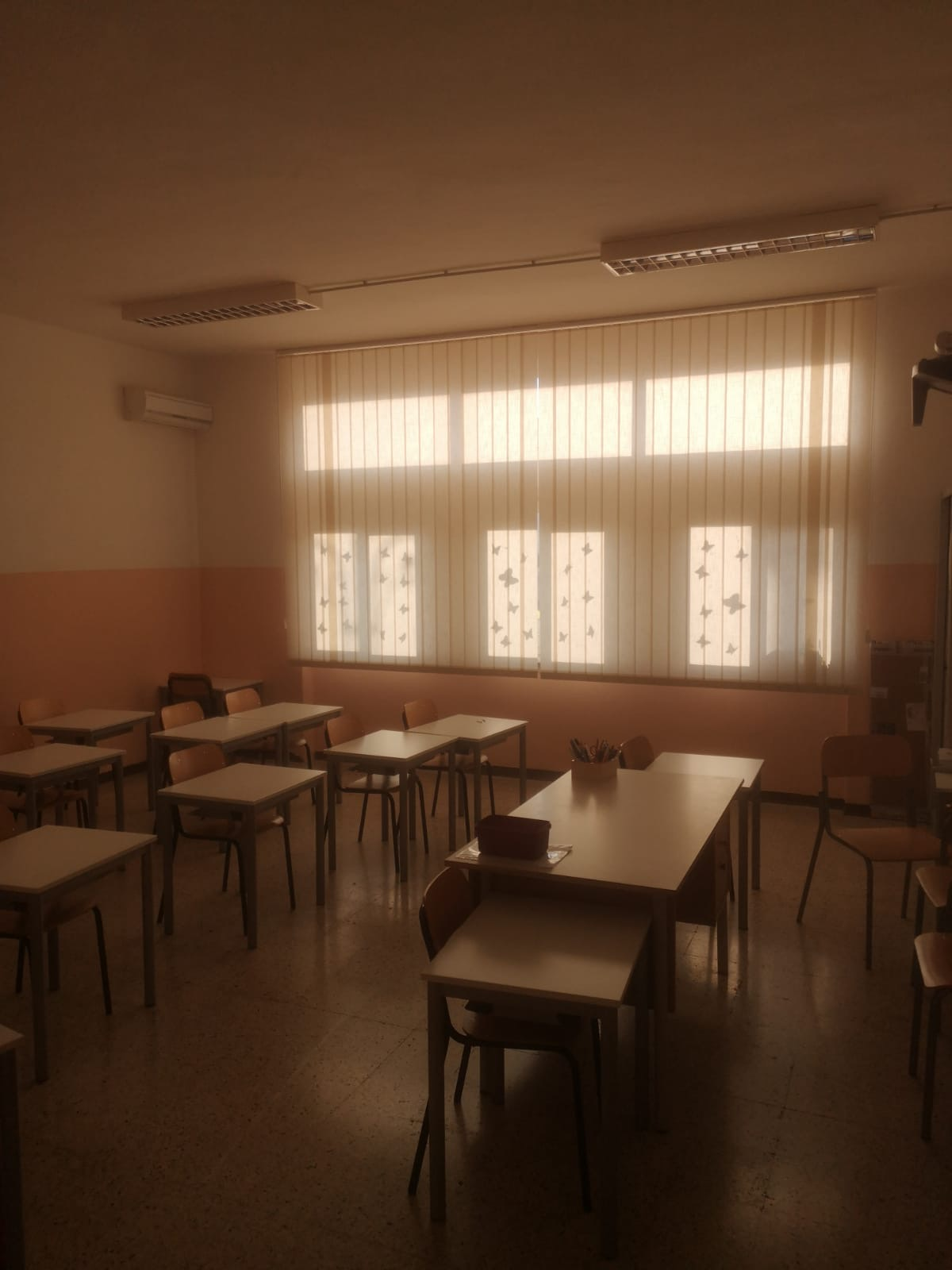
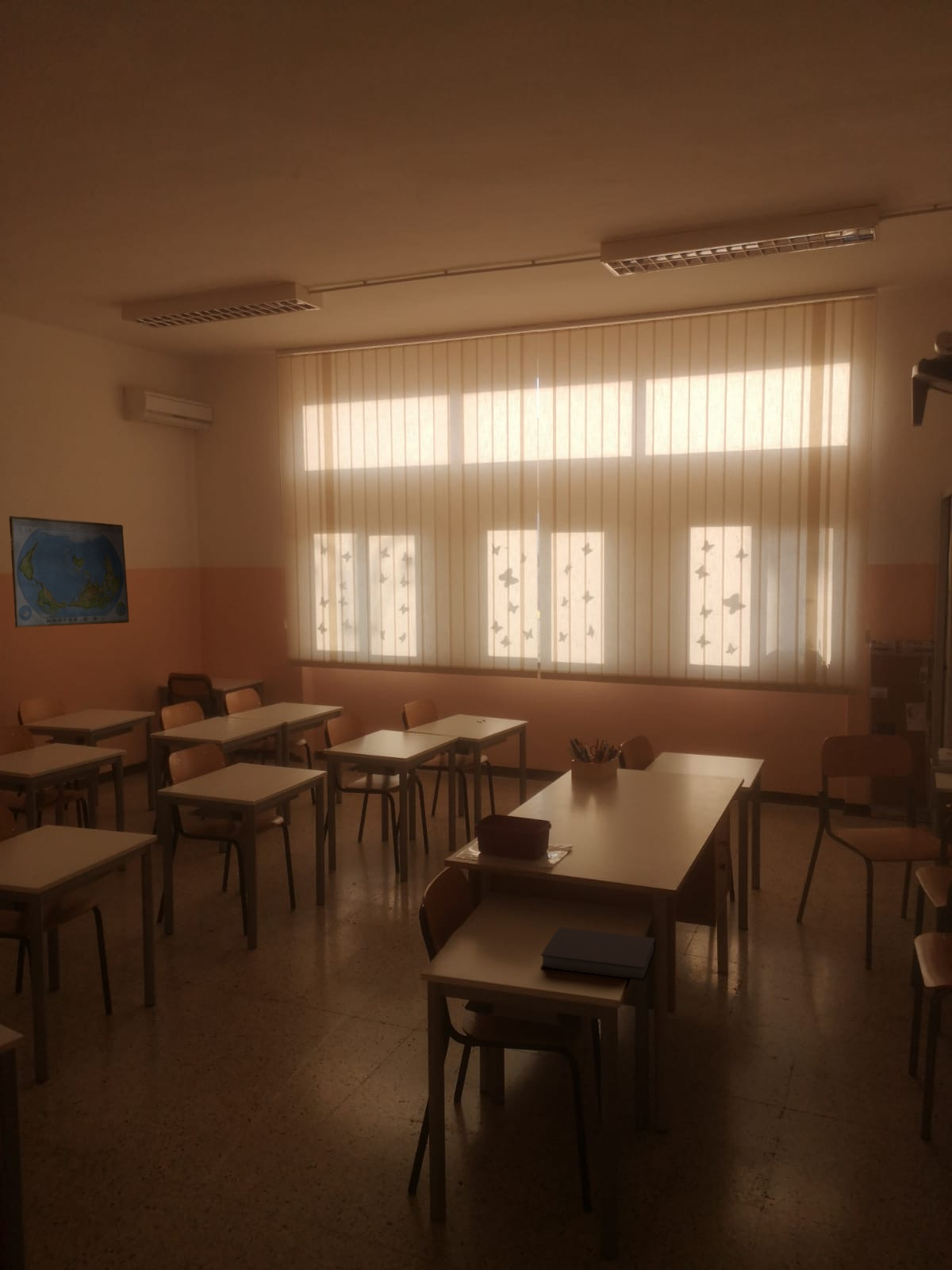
+ notebook [539,926,656,982]
+ world map [9,515,129,629]
